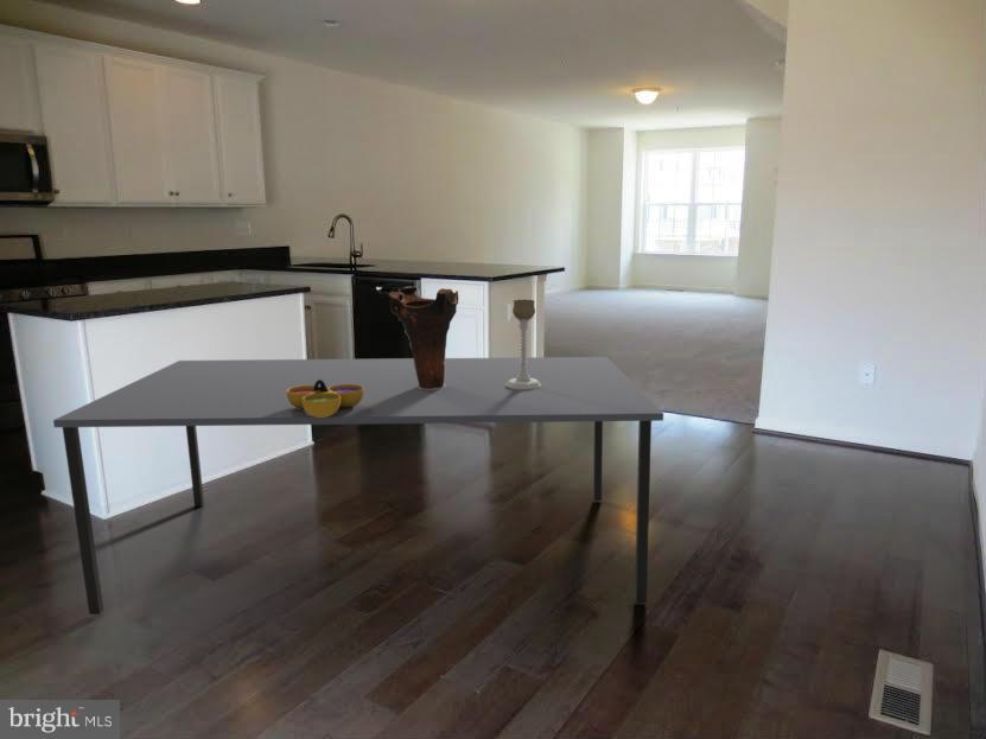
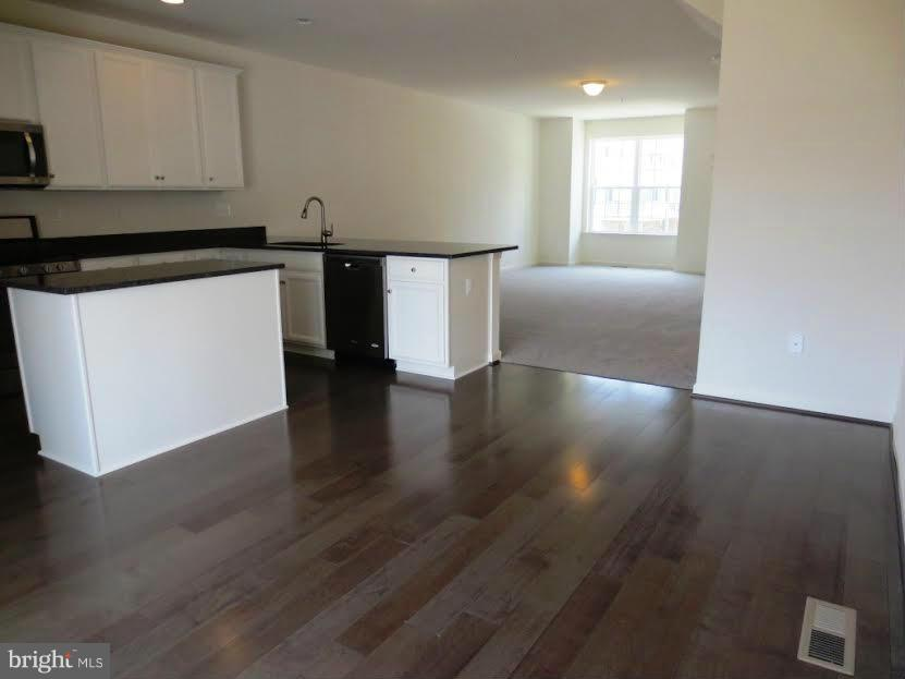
- dining table [52,356,664,616]
- vase [388,285,459,389]
- decorative bowl [286,380,364,418]
- candle holder [505,298,541,389]
